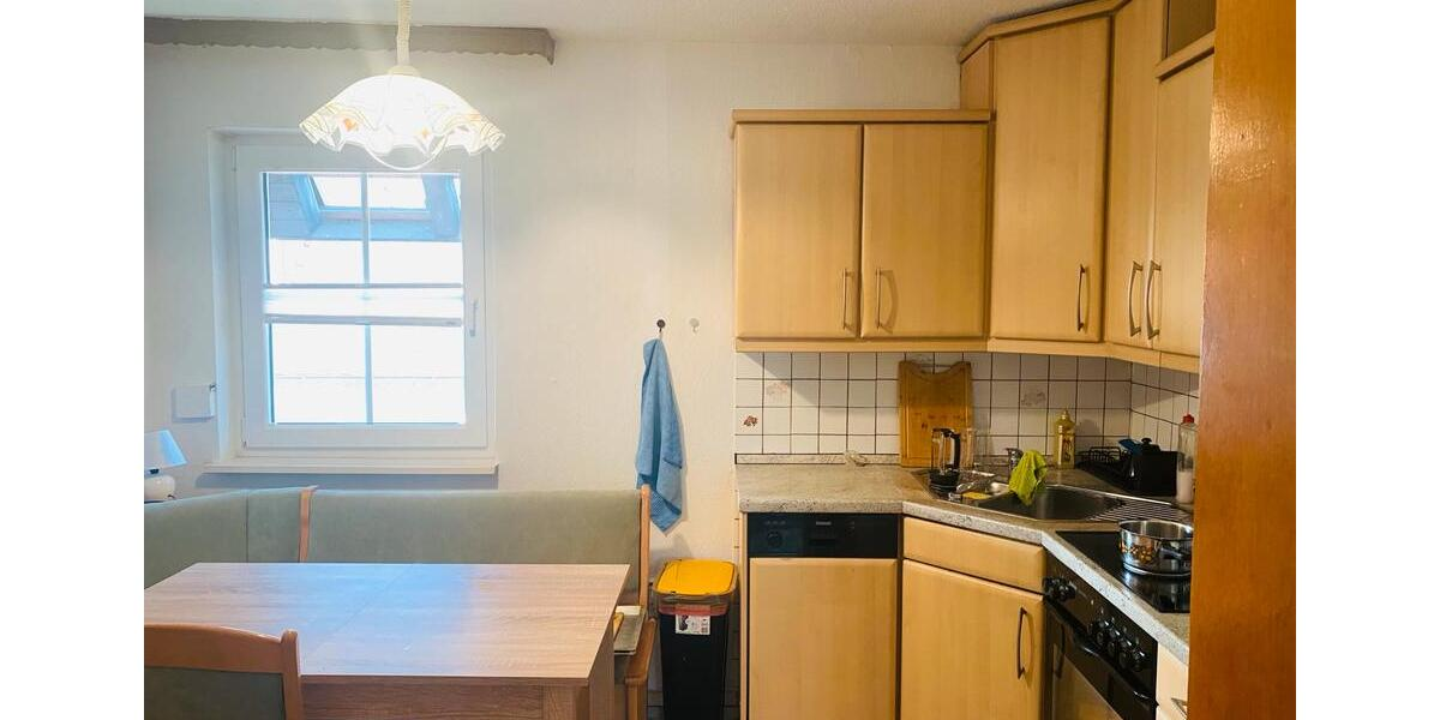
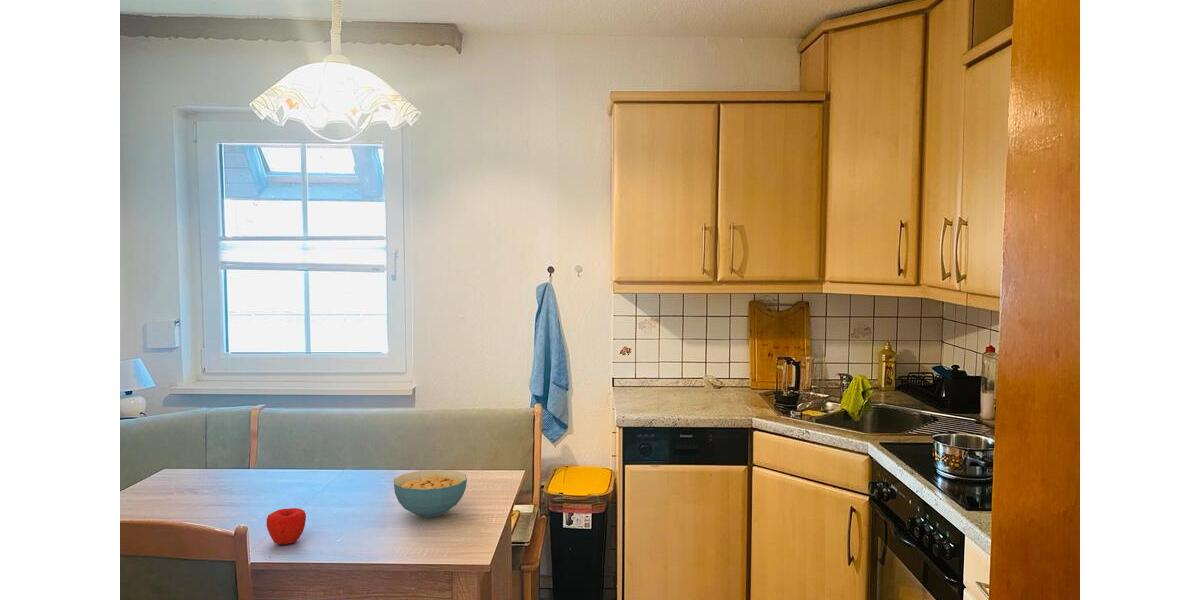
+ apple [266,507,307,545]
+ cereal bowl [393,469,468,519]
